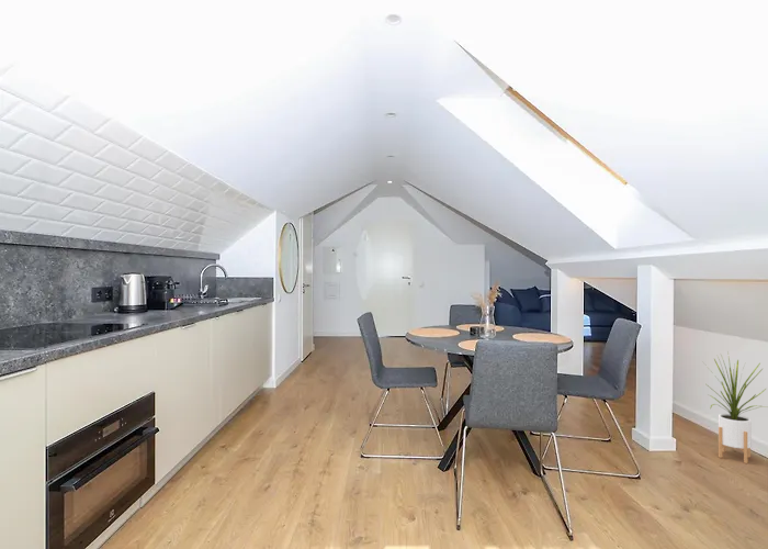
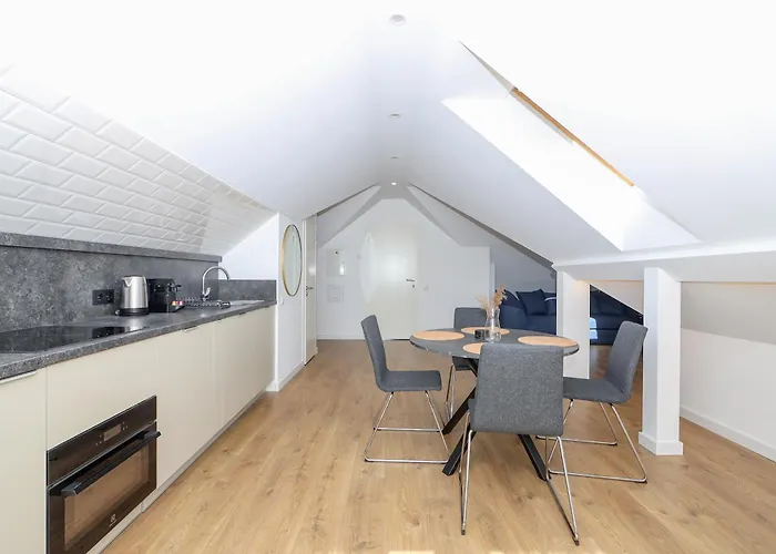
- house plant [702,350,767,464]
